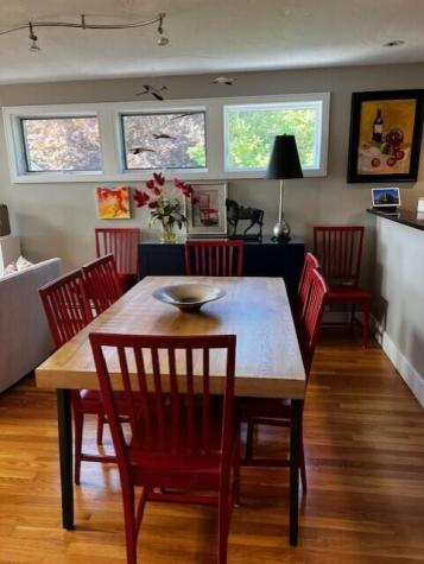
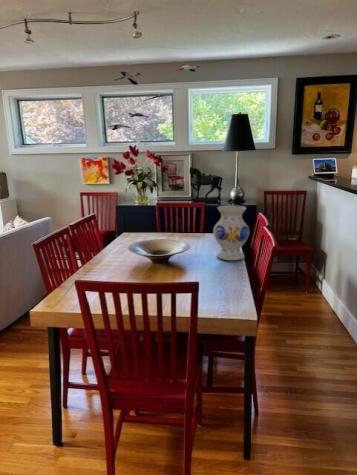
+ vase [212,204,250,261]
